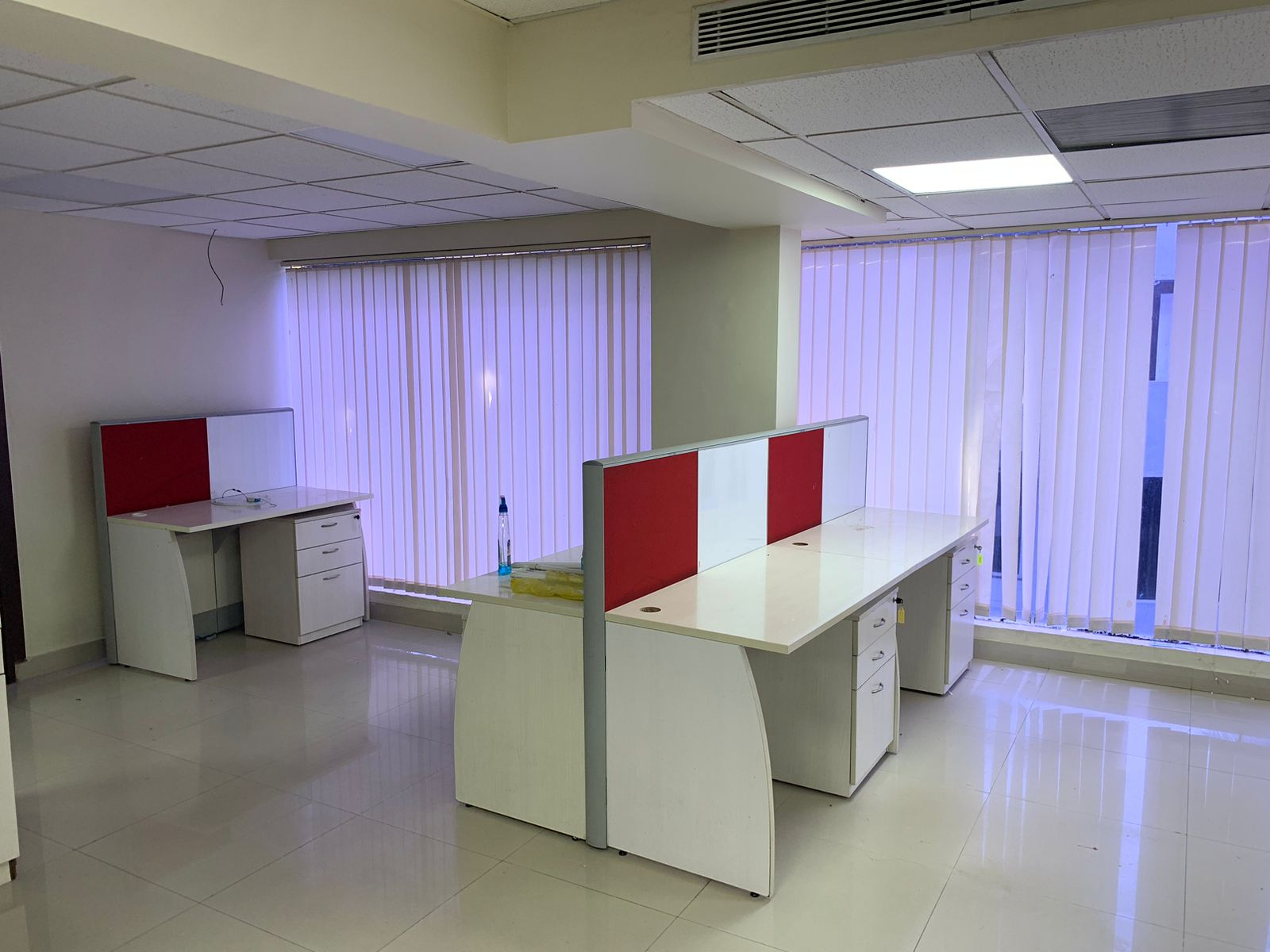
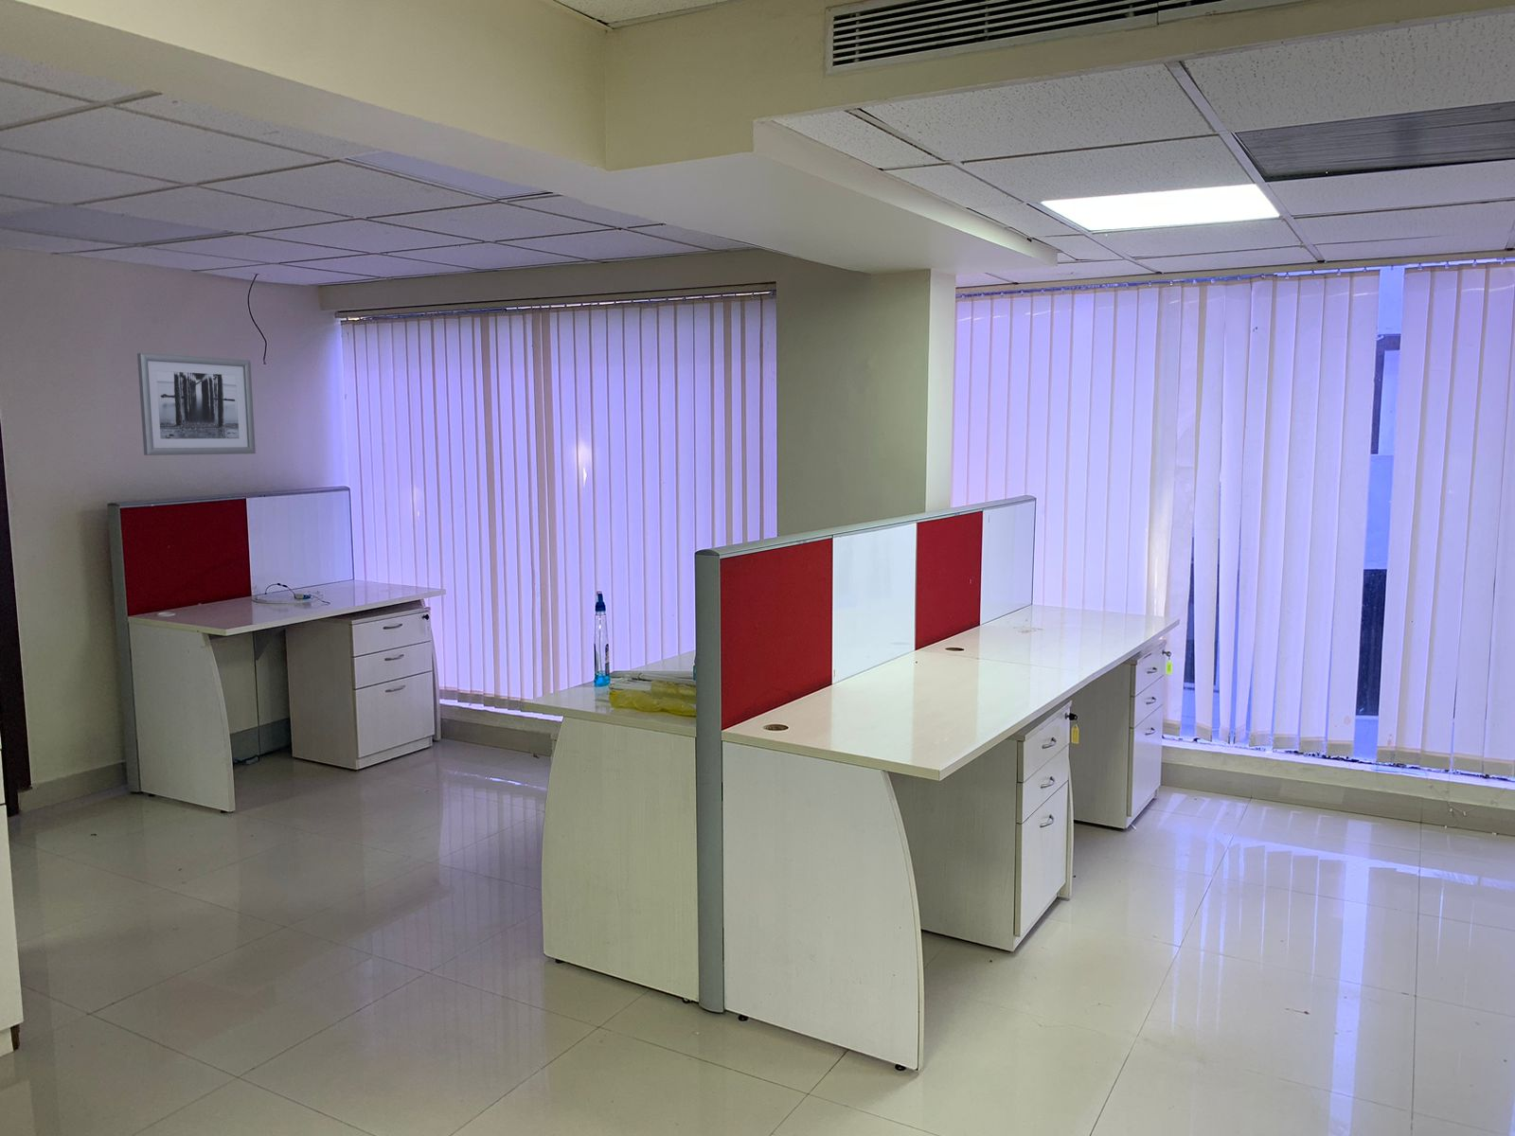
+ wall art [136,352,256,456]
